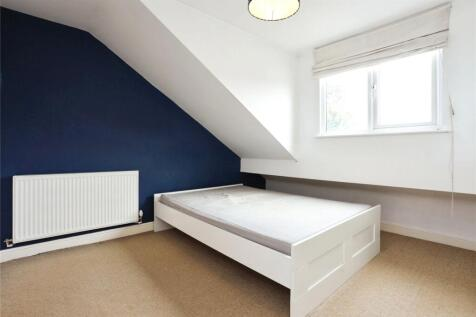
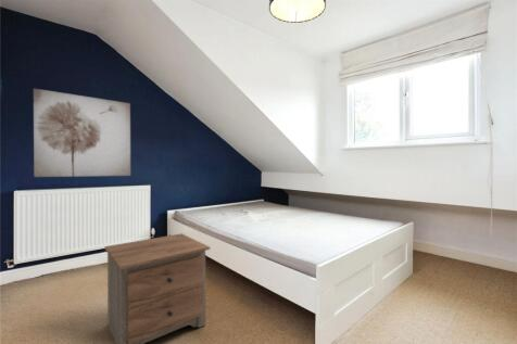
+ nightstand [104,232,211,344]
+ wall art [33,88,131,178]
